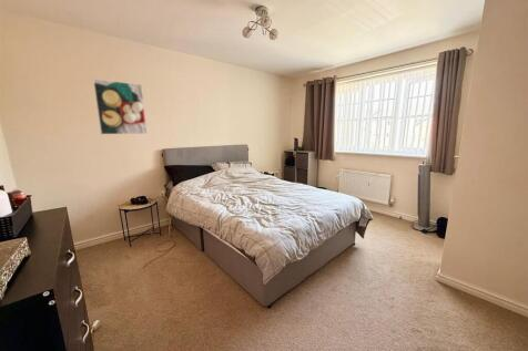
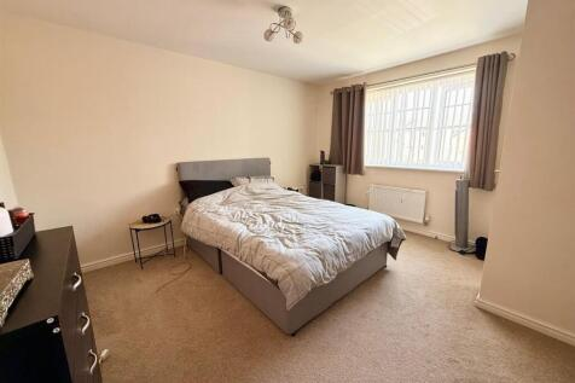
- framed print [92,78,149,135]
